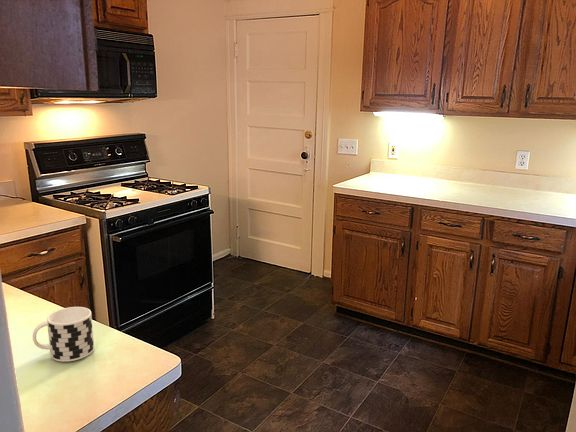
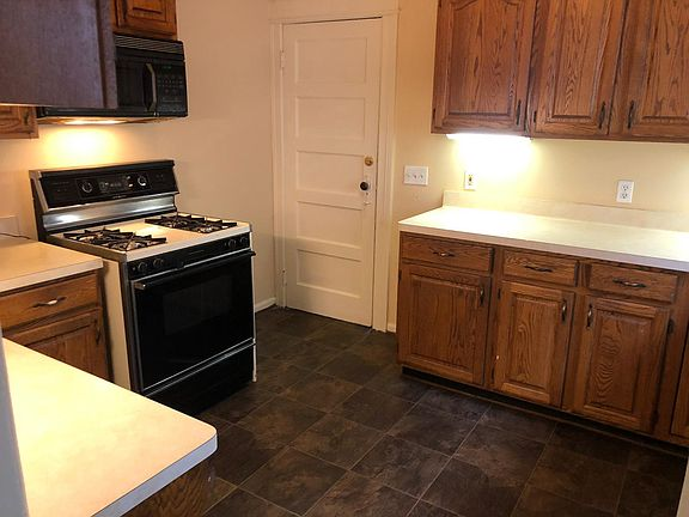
- cup [32,306,95,363]
